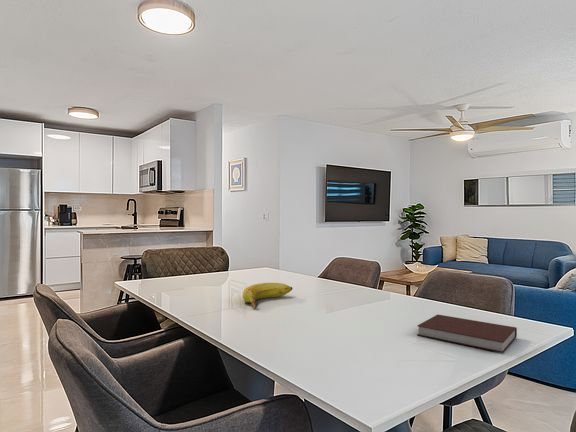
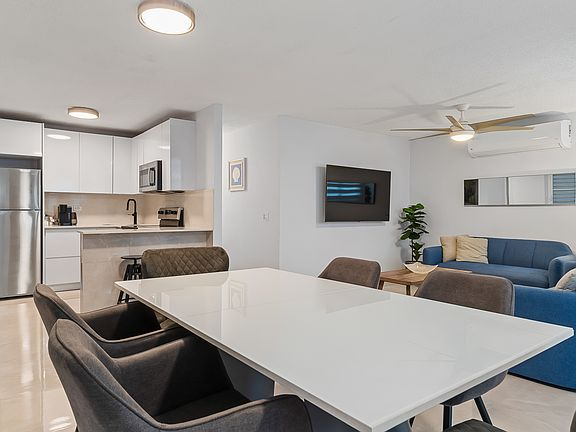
- notebook [416,313,518,354]
- banana [242,282,294,309]
